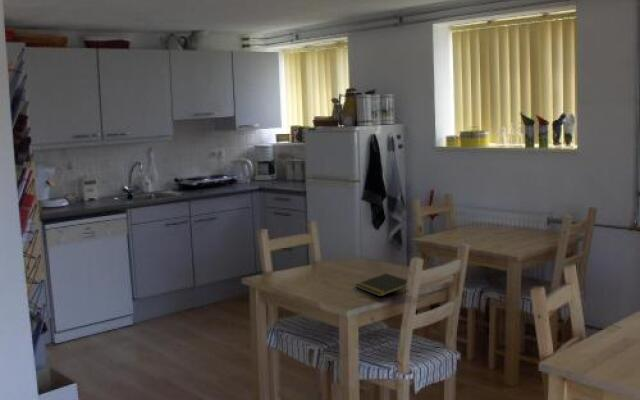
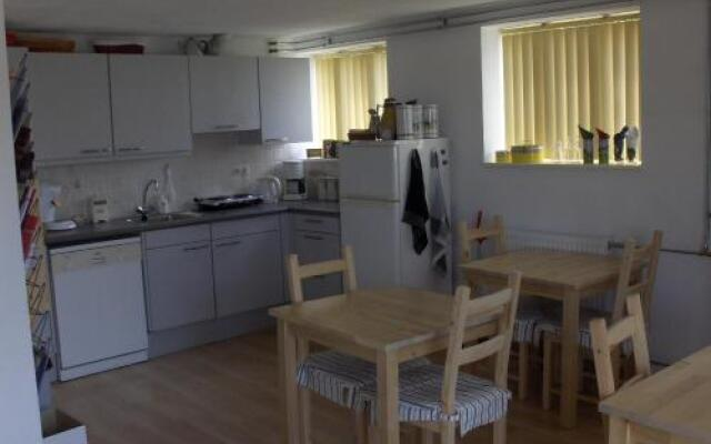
- notepad [354,272,408,297]
